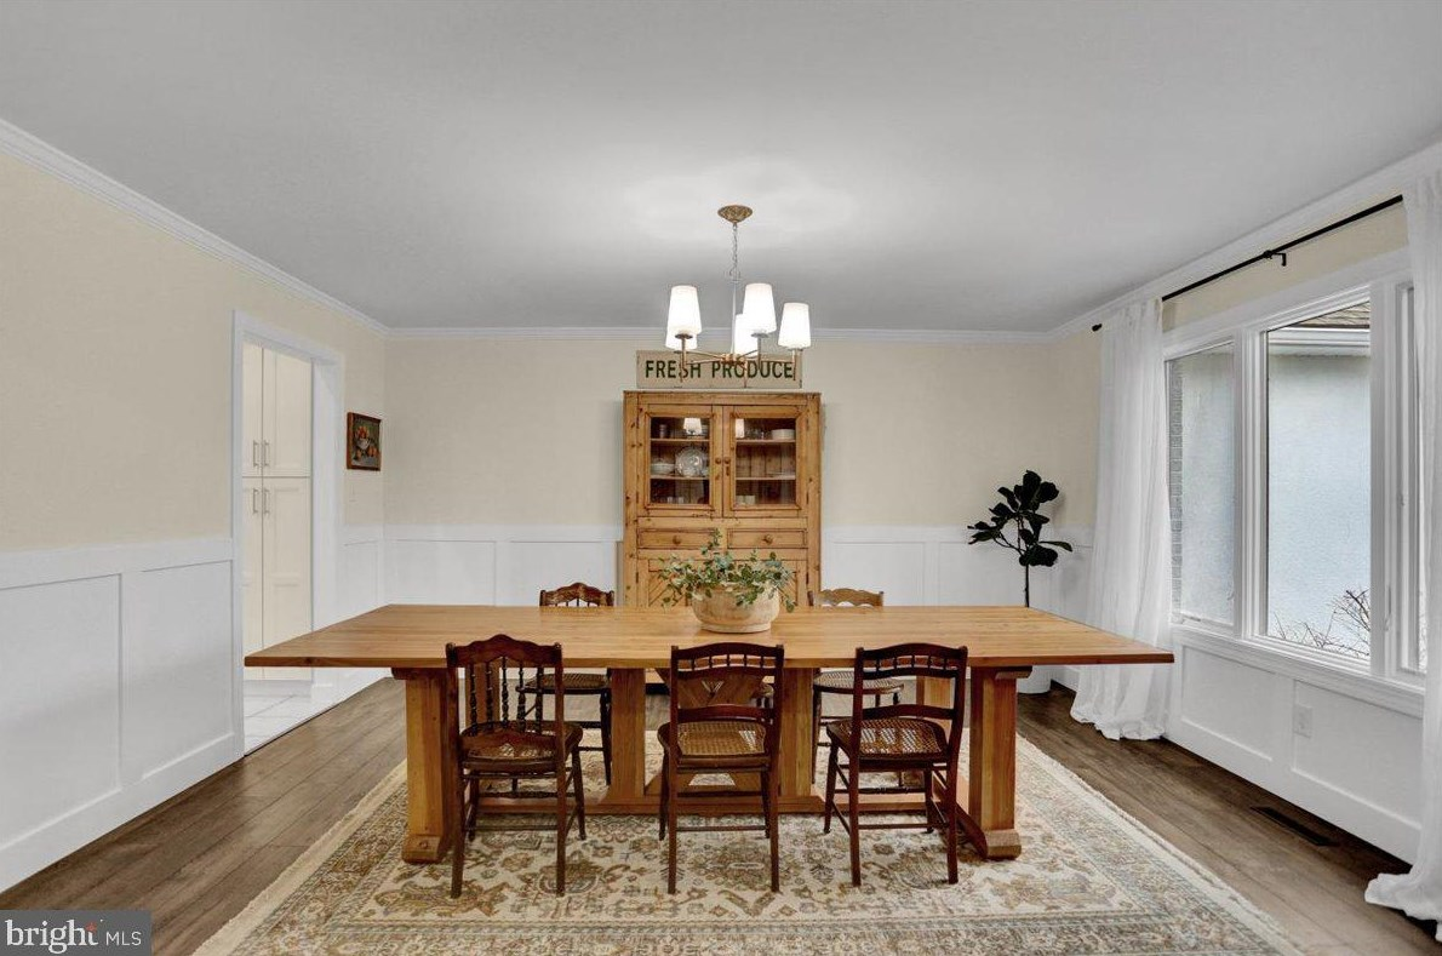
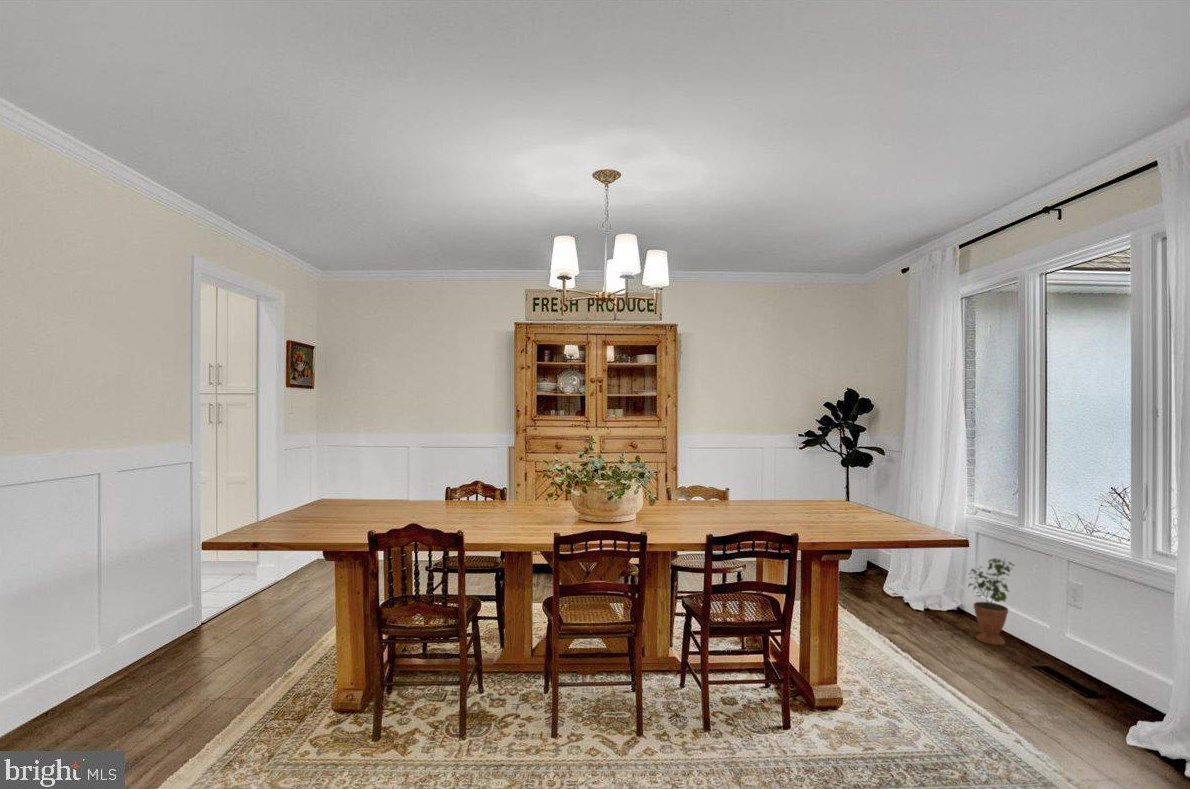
+ potted plant [967,553,1016,646]
